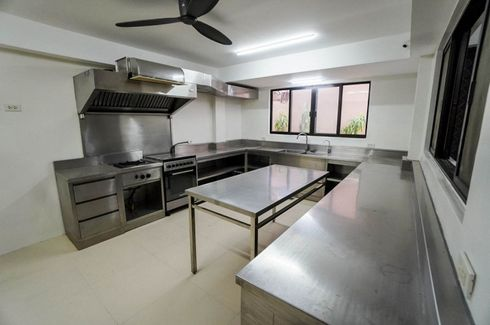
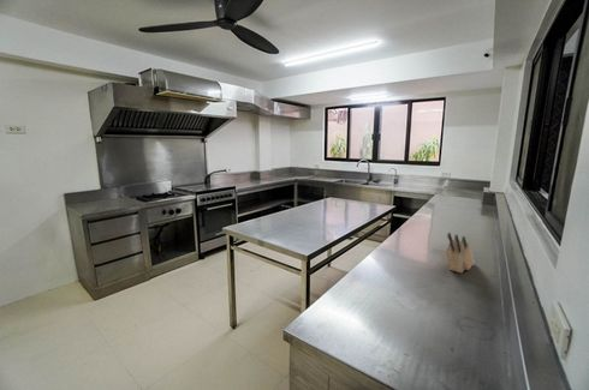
+ knife block [445,232,476,274]
